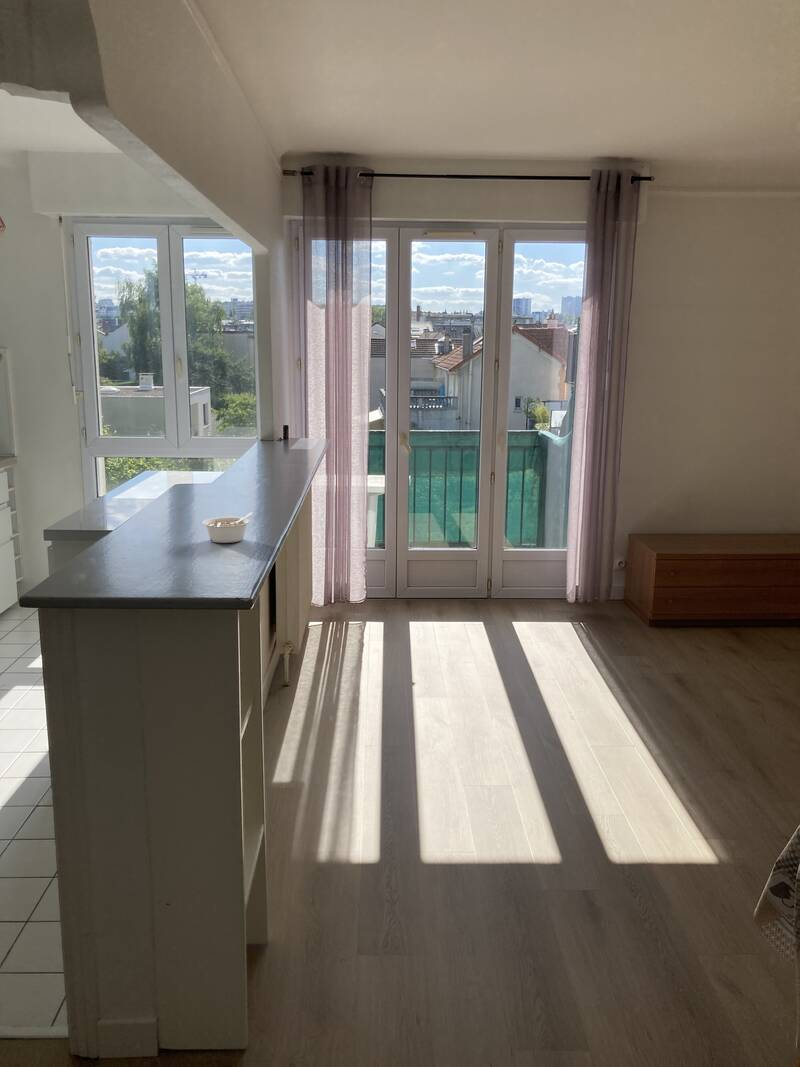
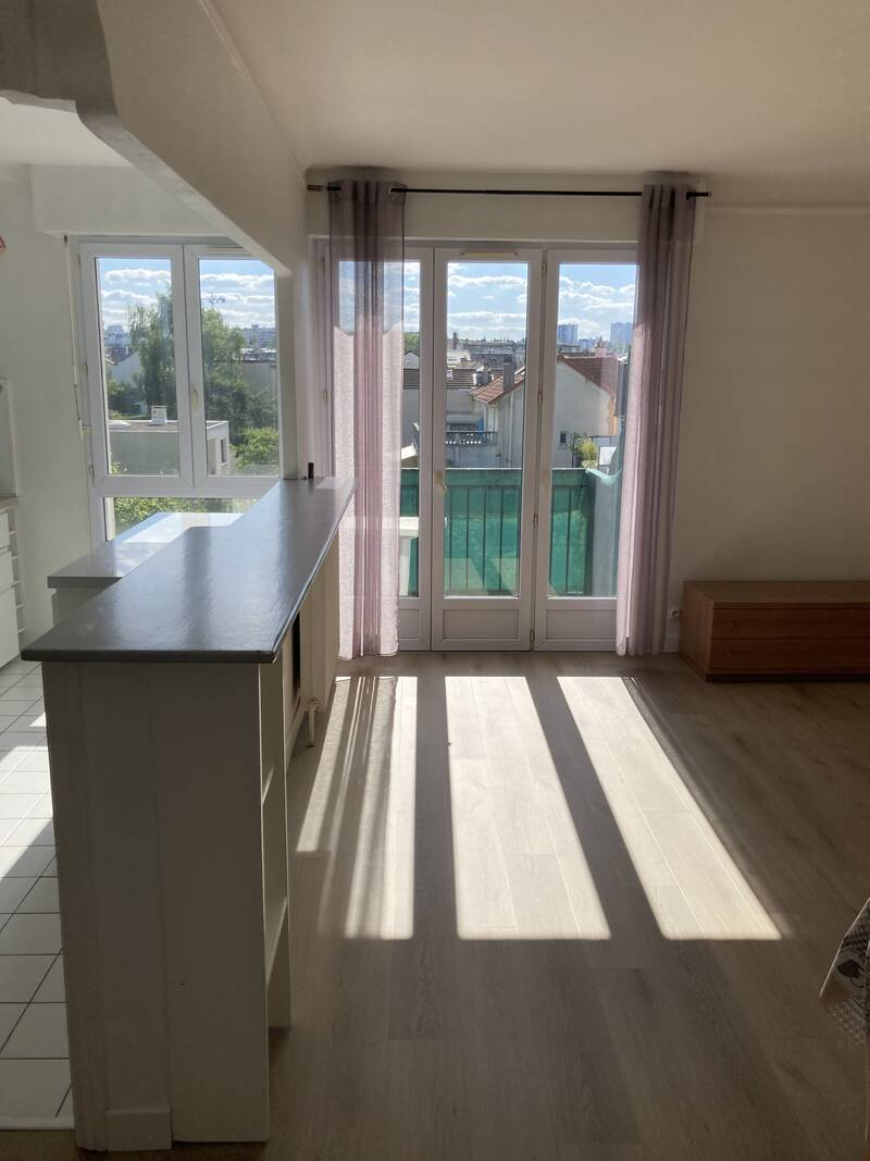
- legume [201,512,254,544]
